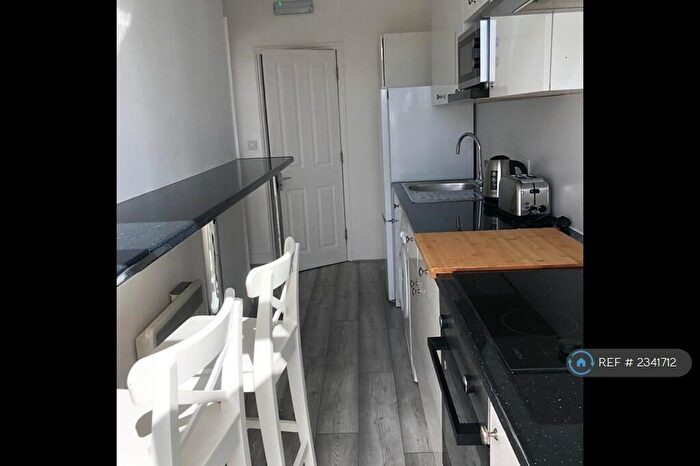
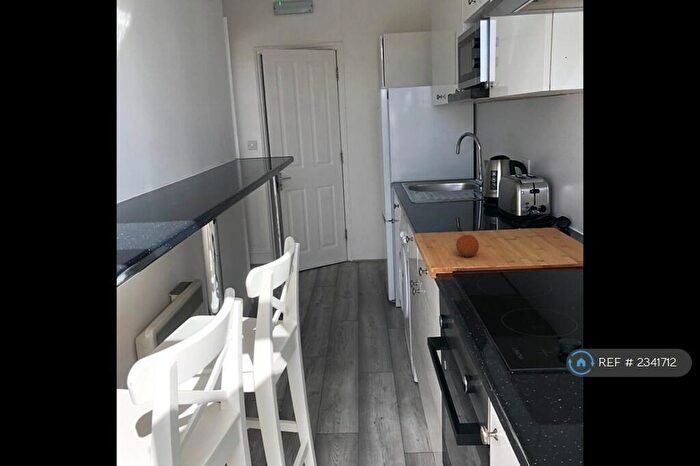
+ orange [455,234,480,258]
